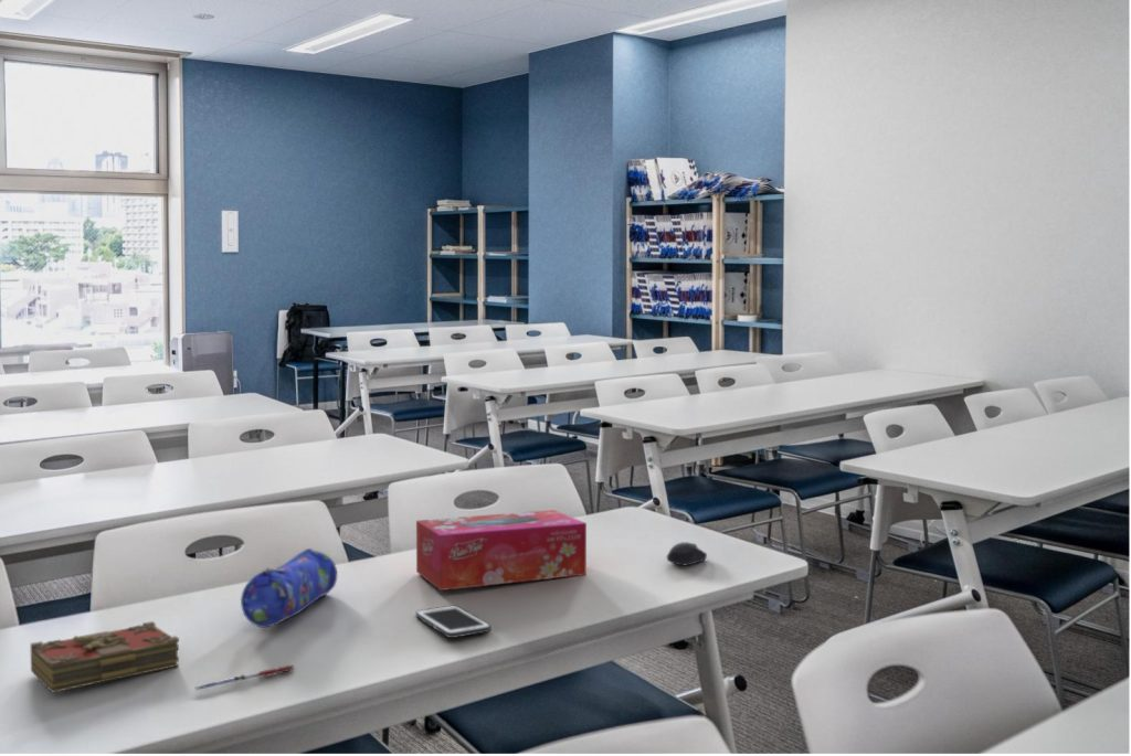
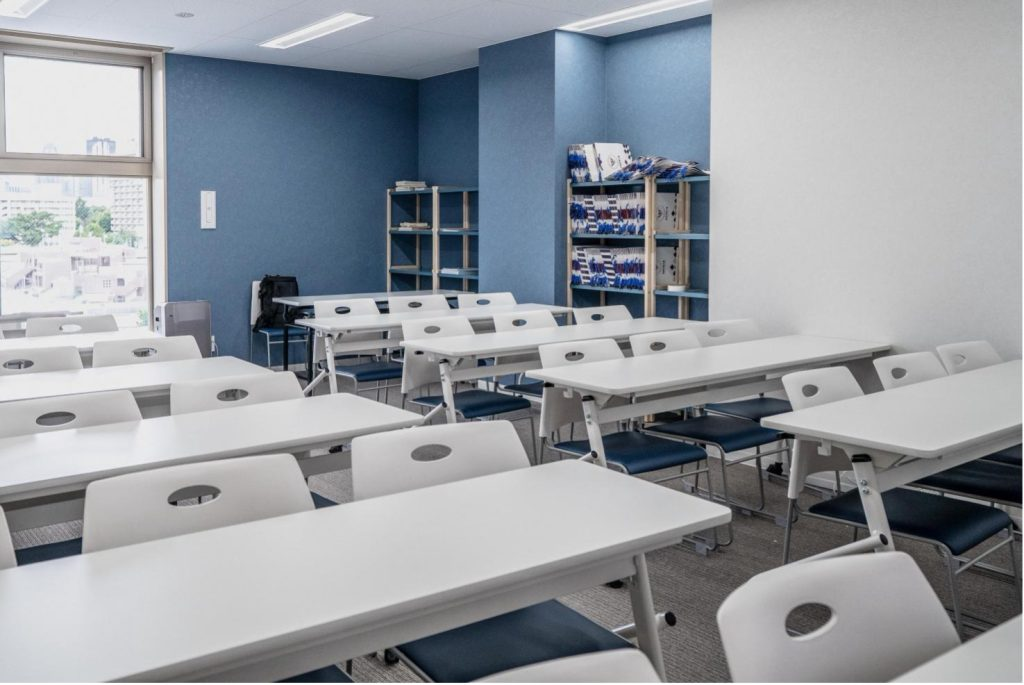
- cell phone [414,605,491,639]
- computer mouse [665,541,708,566]
- book [29,620,180,694]
- pen [194,664,295,691]
- pencil case [240,547,338,629]
- tissue box [415,509,588,592]
